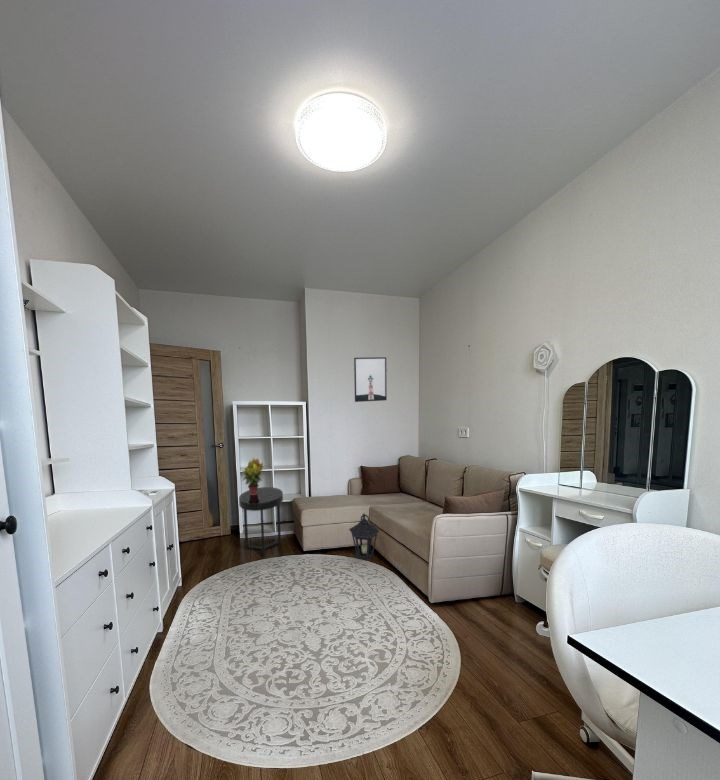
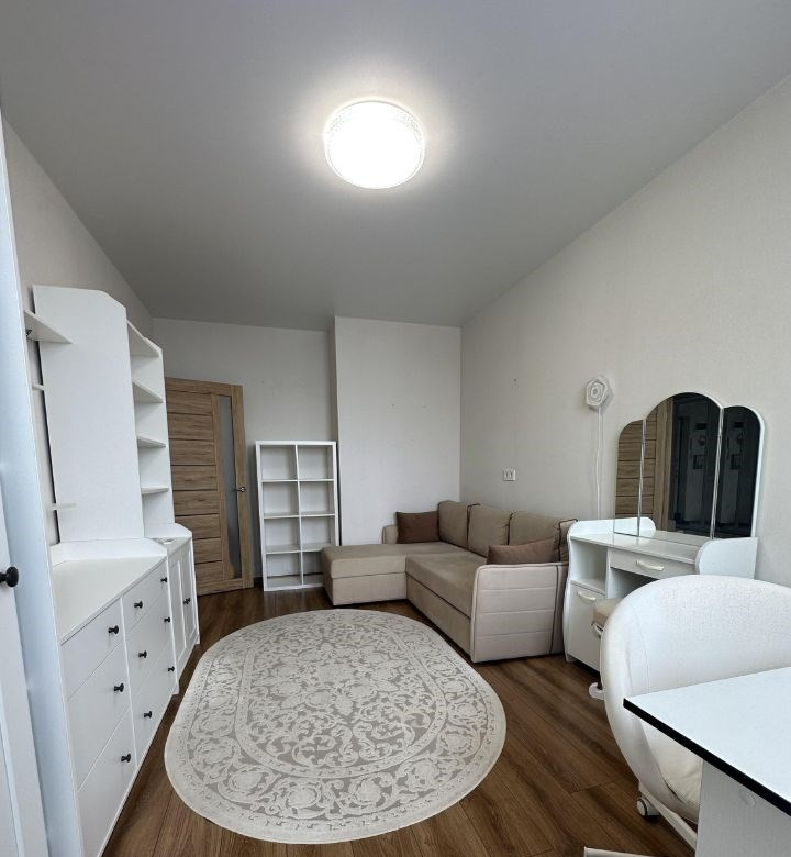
- lantern [348,513,380,560]
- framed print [353,356,388,403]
- side table [238,486,284,558]
- potted plant [242,457,265,495]
